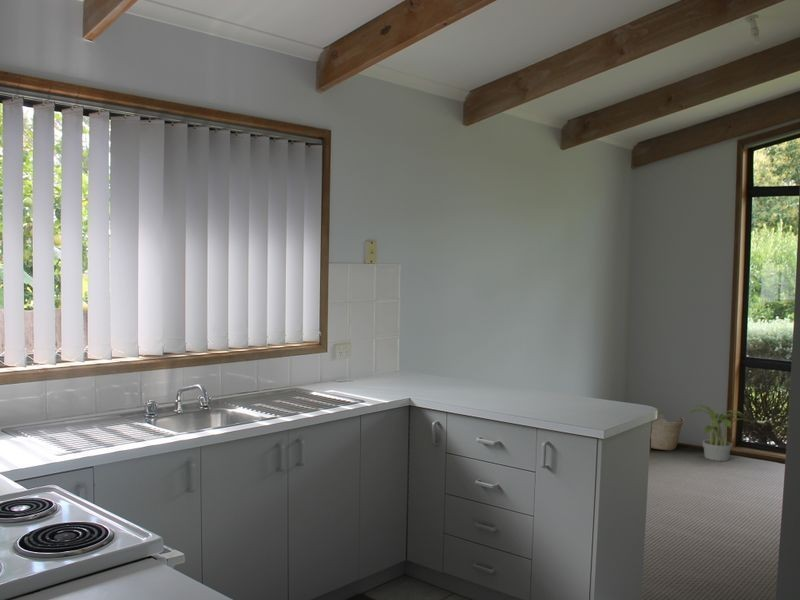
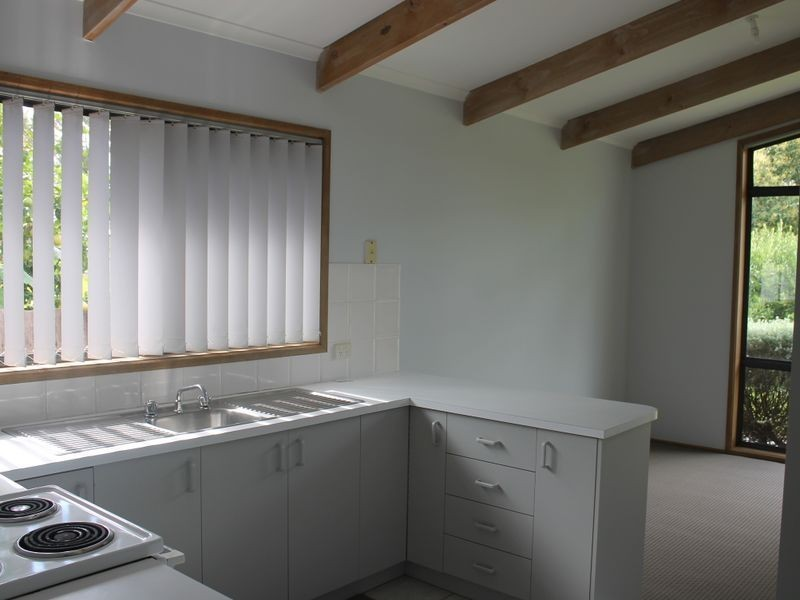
- basket [650,413,685,451]
- potted plant [687,404,753,462]
